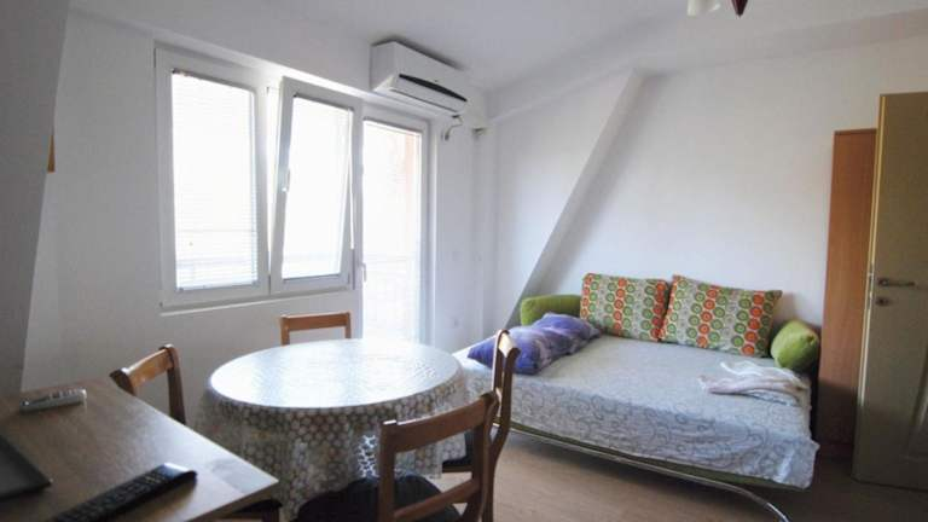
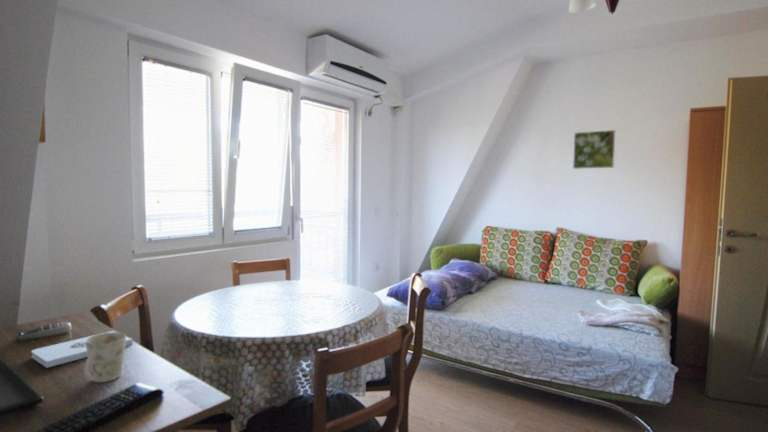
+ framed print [572,129,616,170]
+ notepad [30,330,134,369]
+ mug [83,331,127,383]
